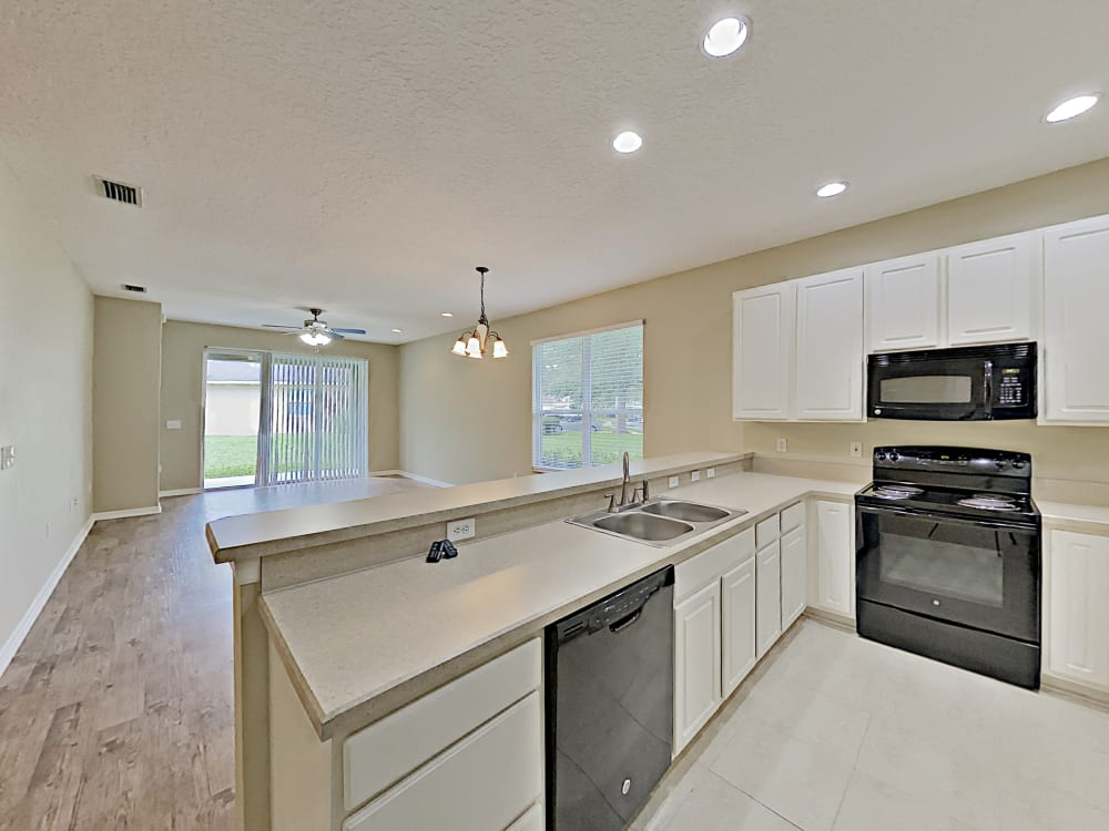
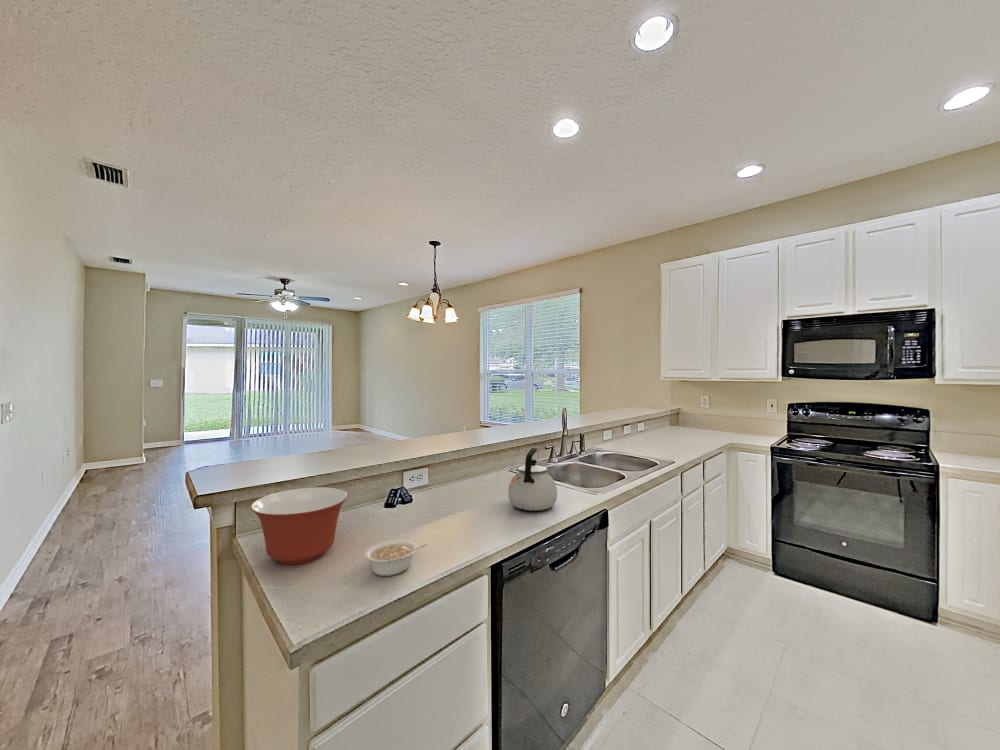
+ mixing bowl [250,486,349,565]
+ kettle [507,447,558,512]
+ legume [364,539,428,577]
